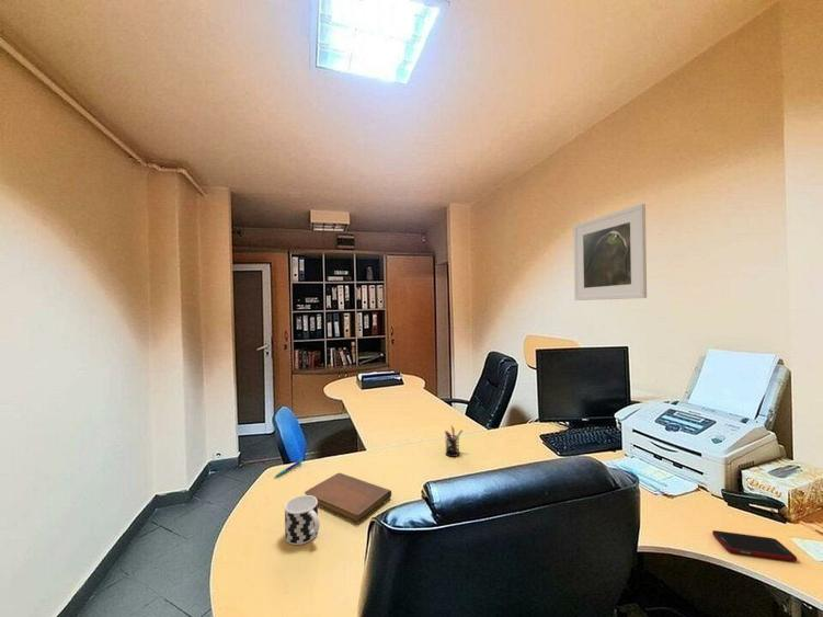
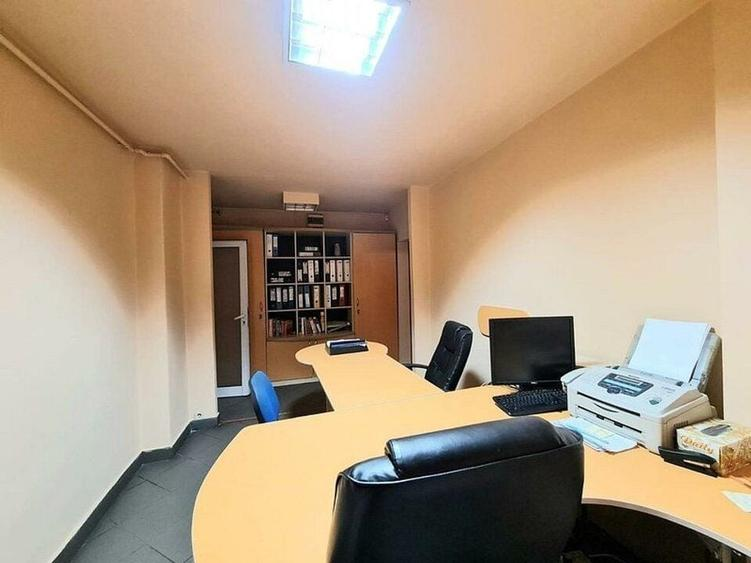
- cell phone [711,529,798,562]
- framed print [572,203,648,301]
- notebook [304,472,392,524]
- pen [273,458,304,479]
- cup [284,494,321,546]
- pen holder [444,424,464,458]
